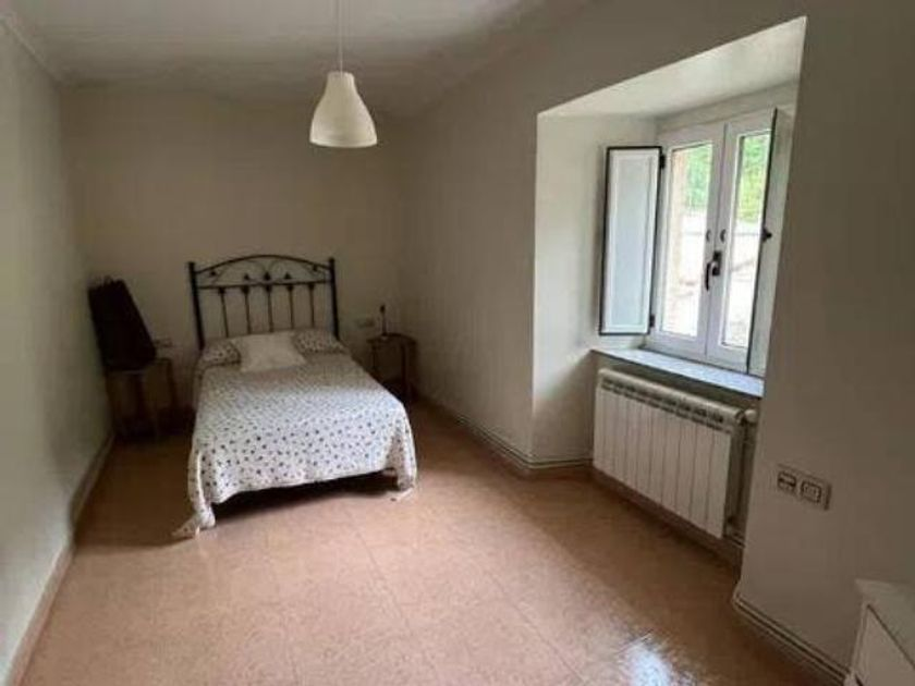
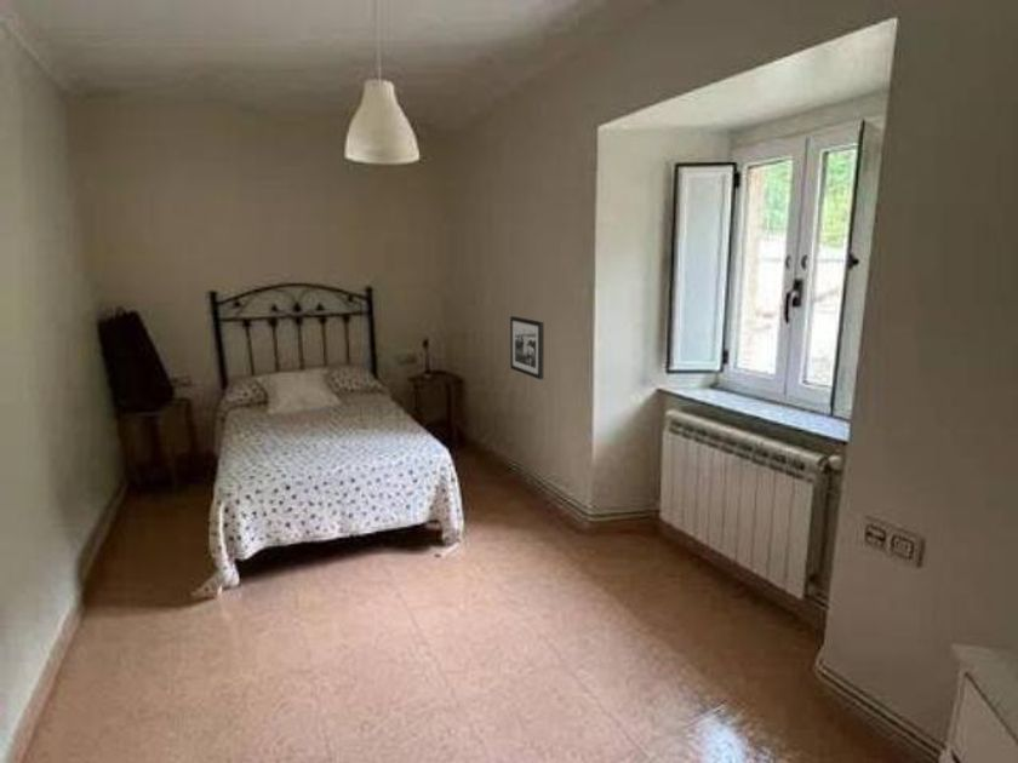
+ picture frame [509,315,545,380]
